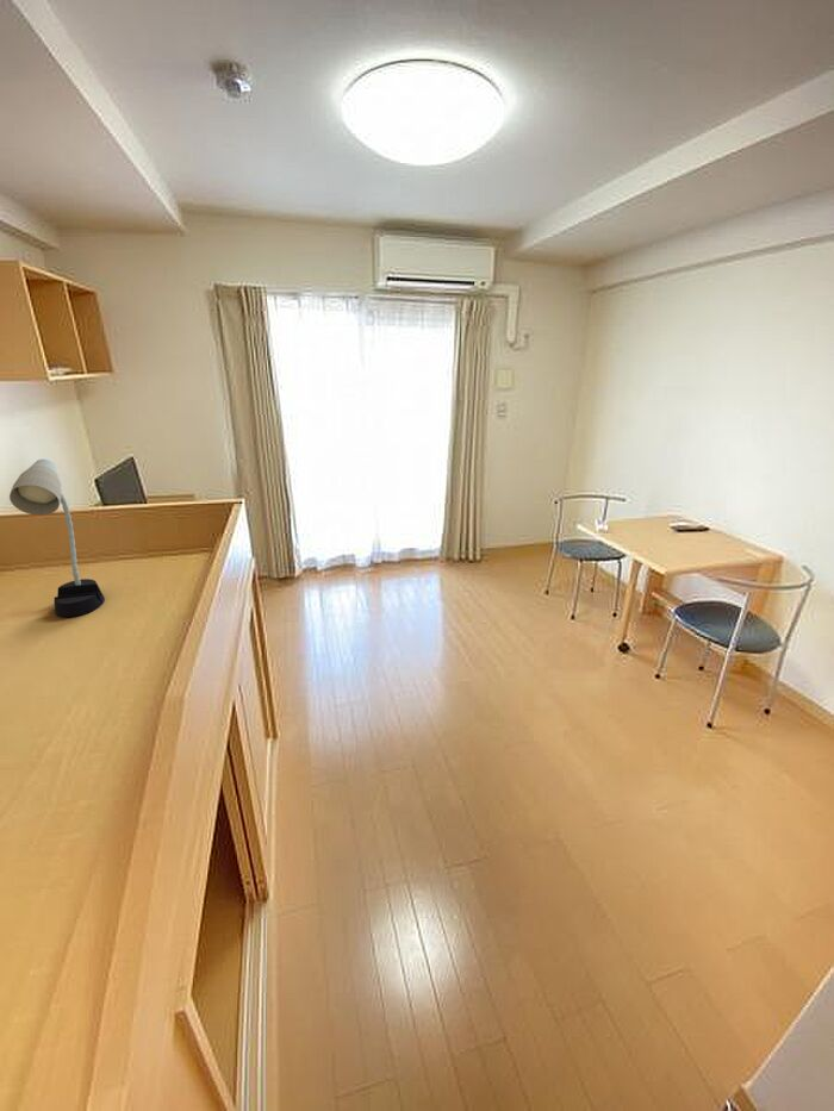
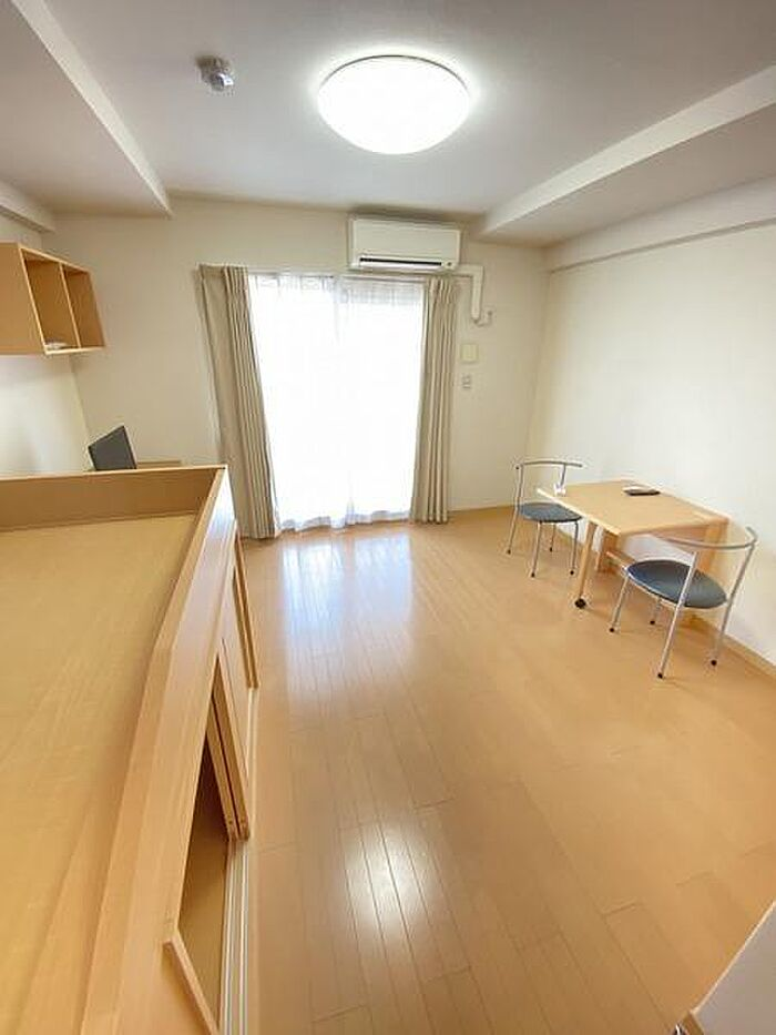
- desk lamp [8,458,106,618]
